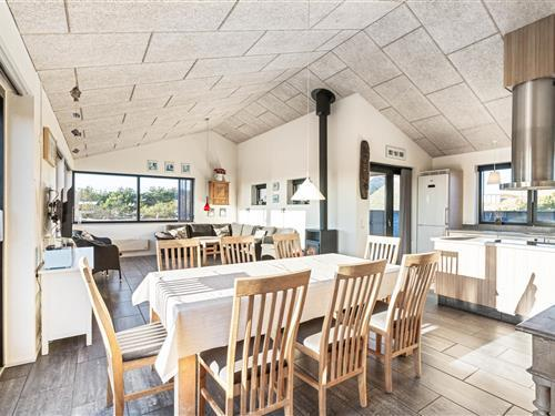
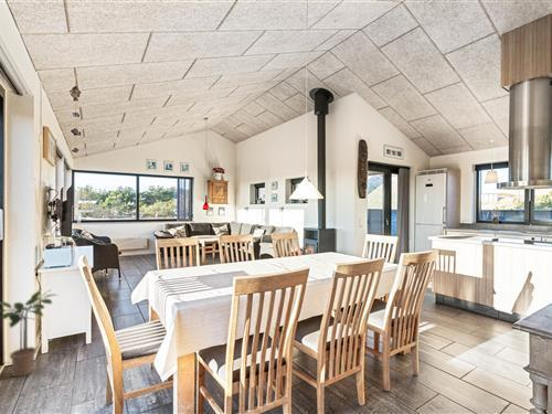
+ potted plant [0,288,60,378]
